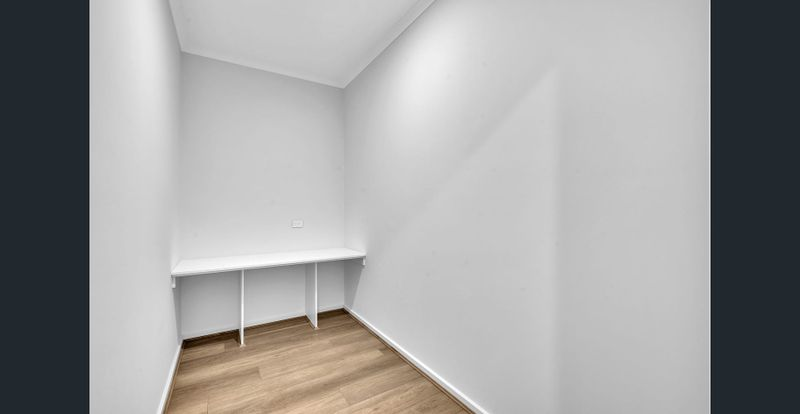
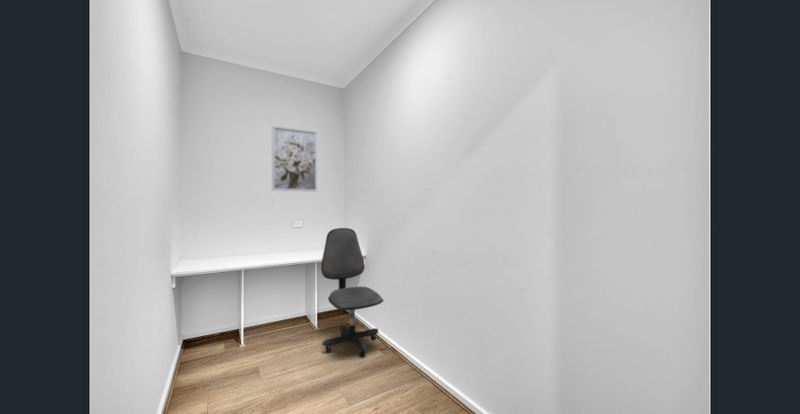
+ wall art [271,124,318,193]
+ office chair [320,227,385,357]
